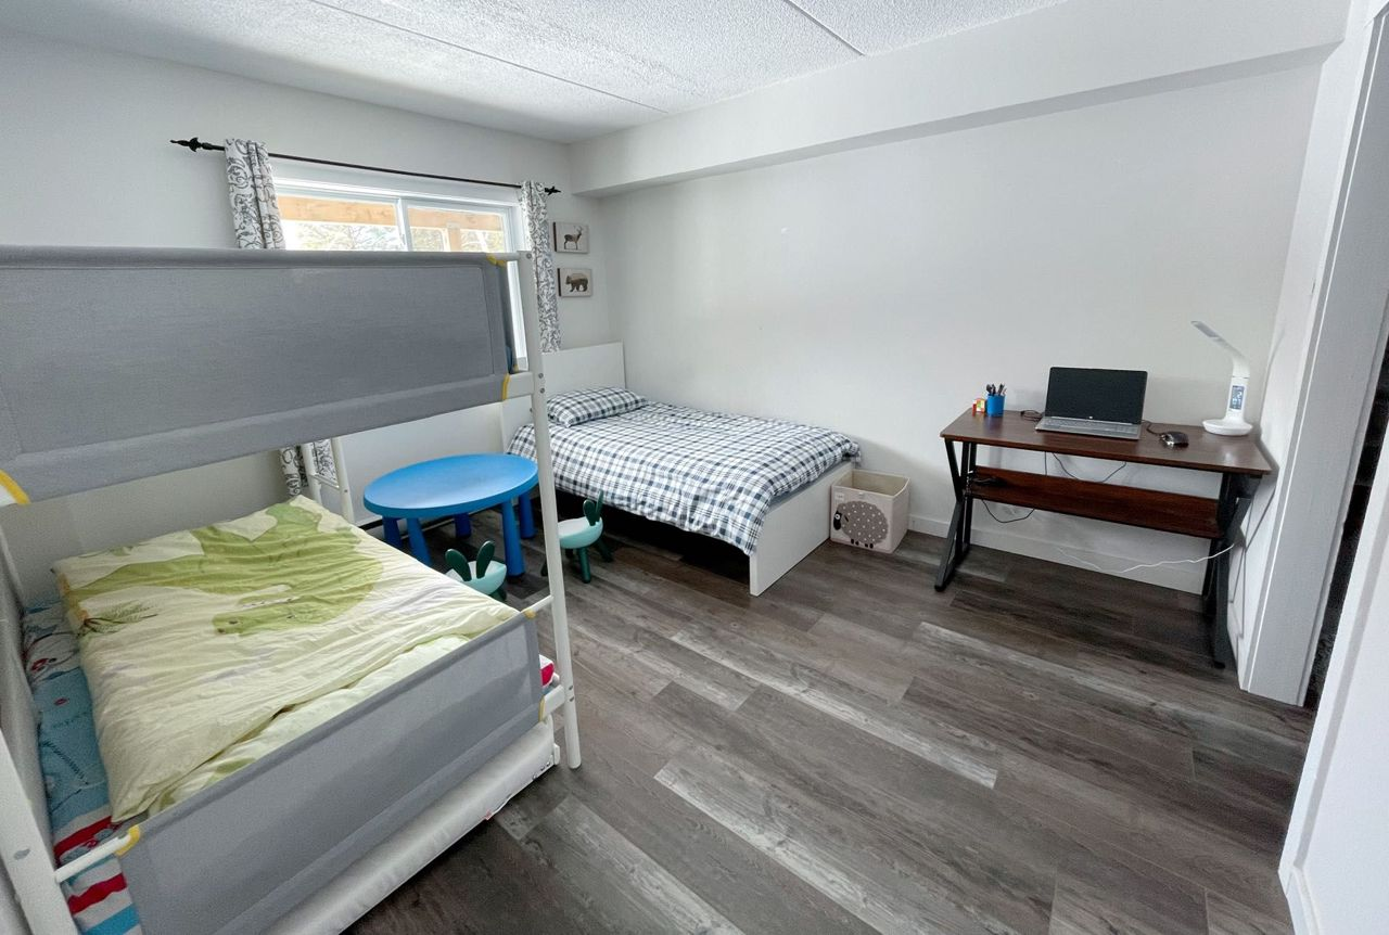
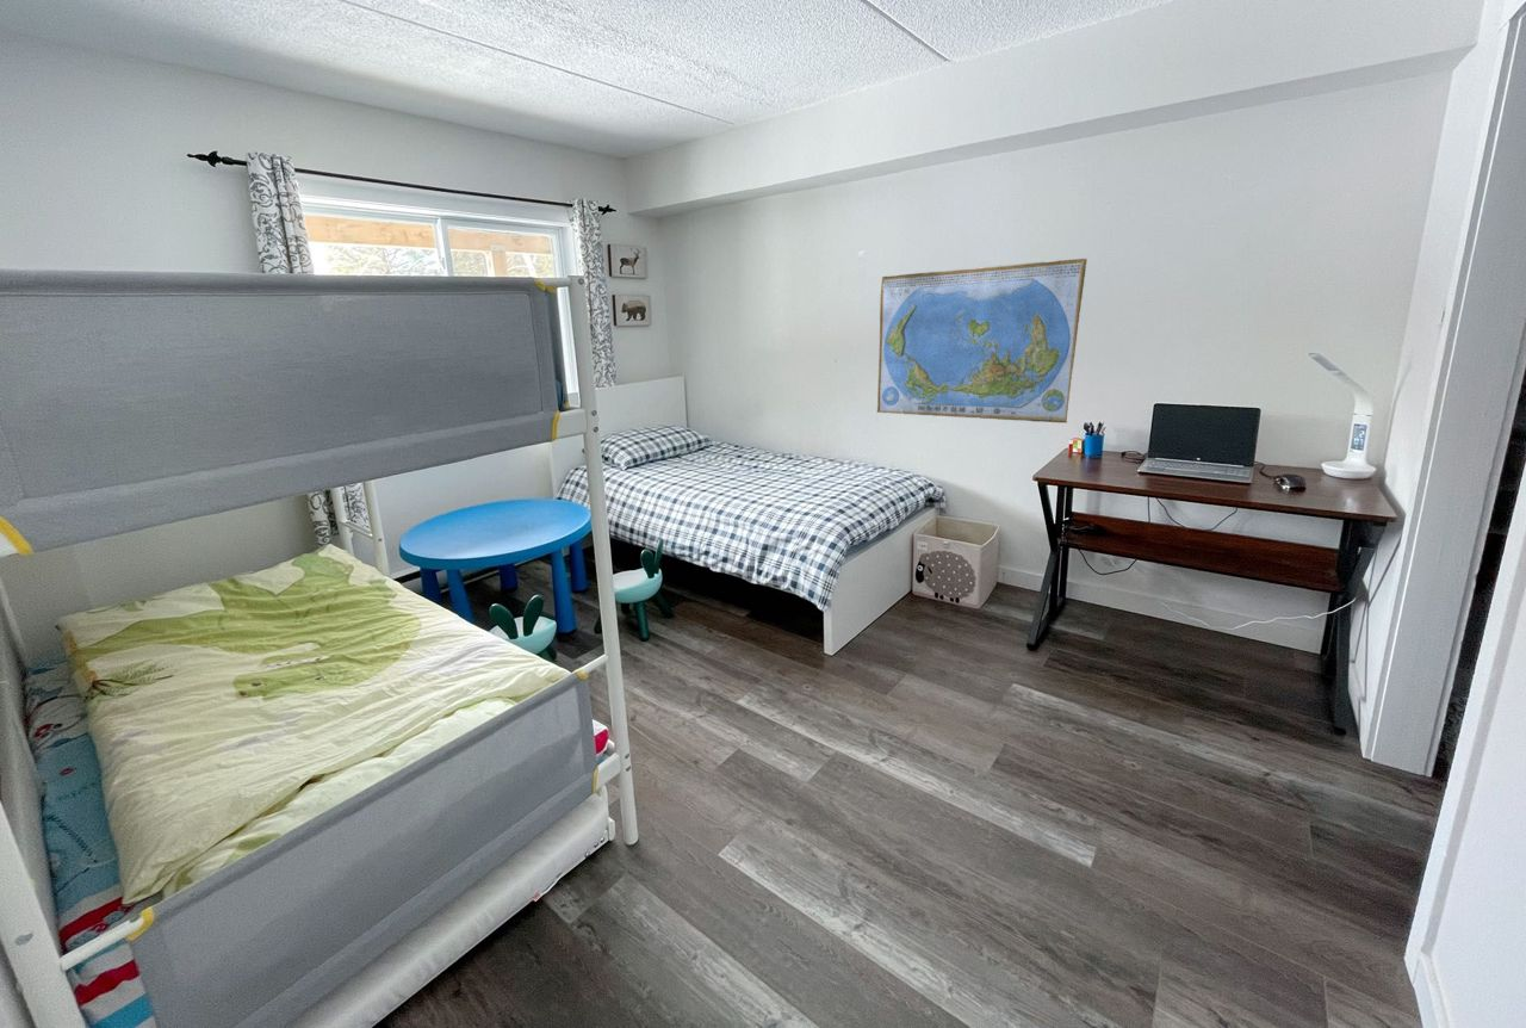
+ world map [876,258,1088,423]
